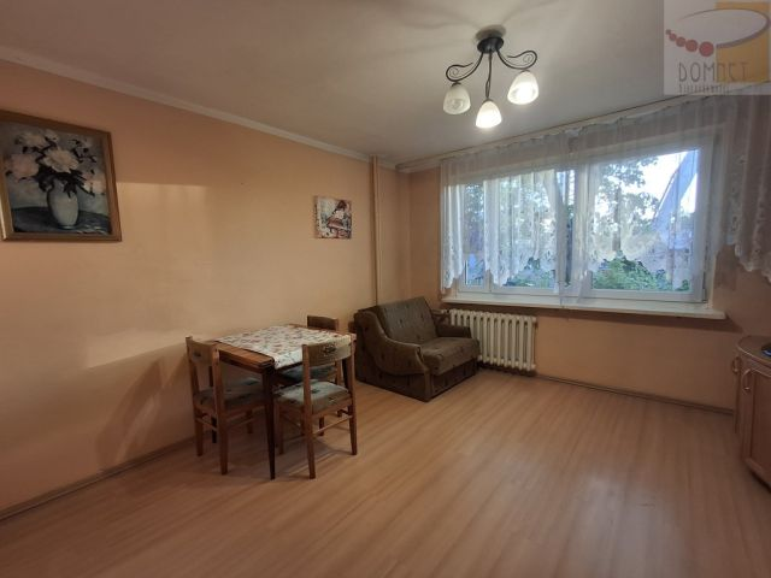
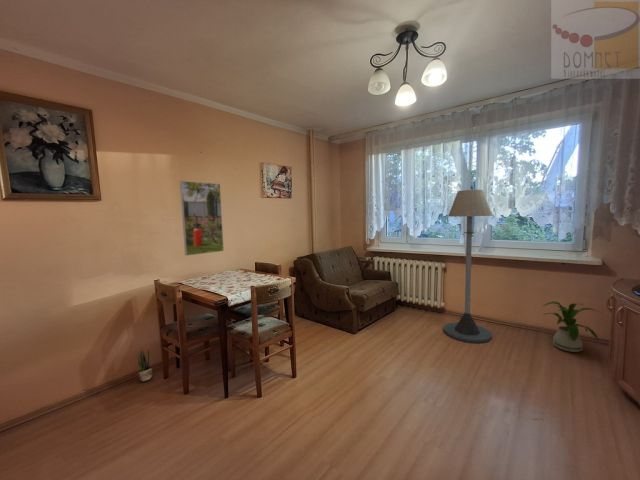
+ potted plant [136,349,154,382]
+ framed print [179,180,225,257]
+ house plant [542,300,603,353]
+ floor lamp [443,189,493,344]
